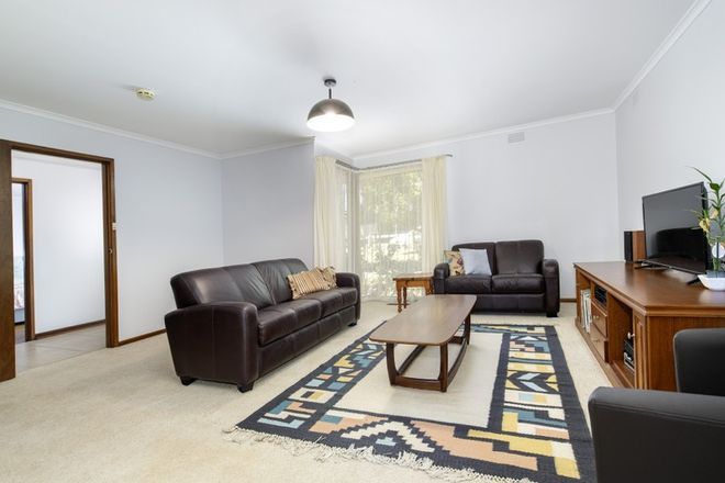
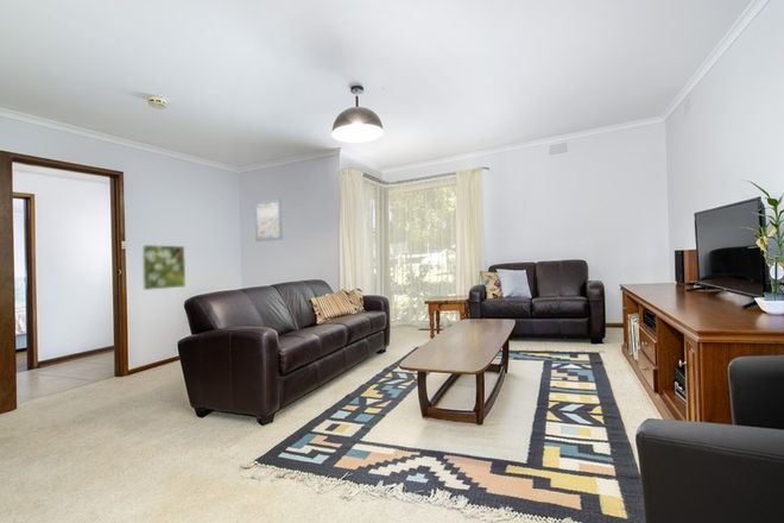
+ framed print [140,244,186,291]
+ wall art [253,197,284,242]
